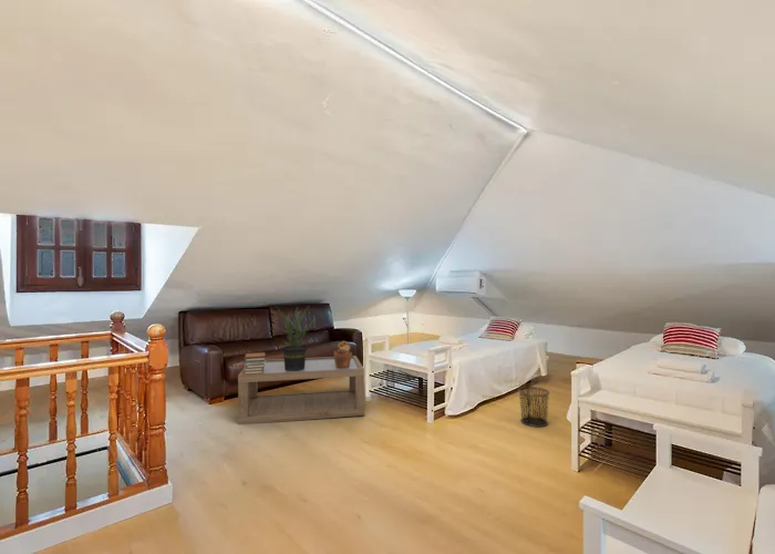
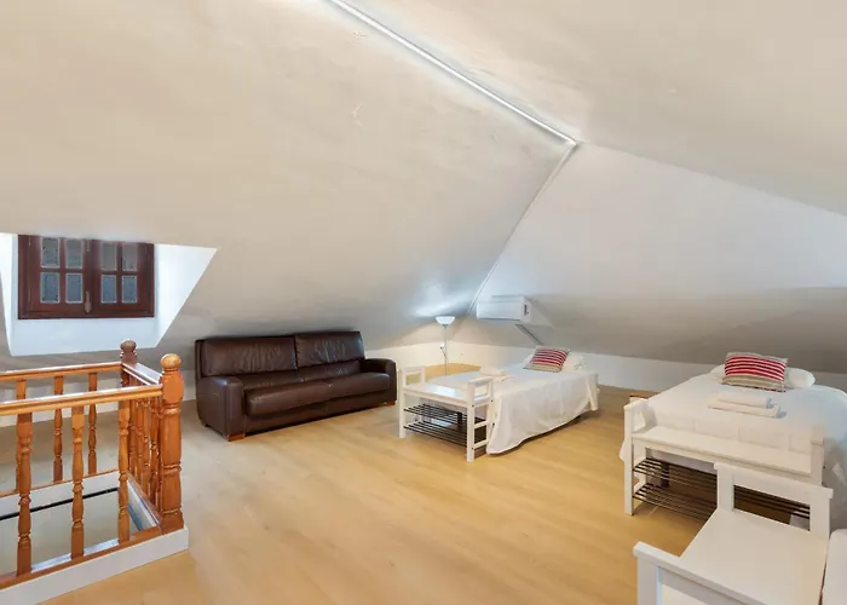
- book stack [242,351,267,375]
- coffee table [237,355,365,425]
- waste bin [517,386,551,428]
- decorative container [333,340,353,369]
- potted plant [273,306,314,371]
